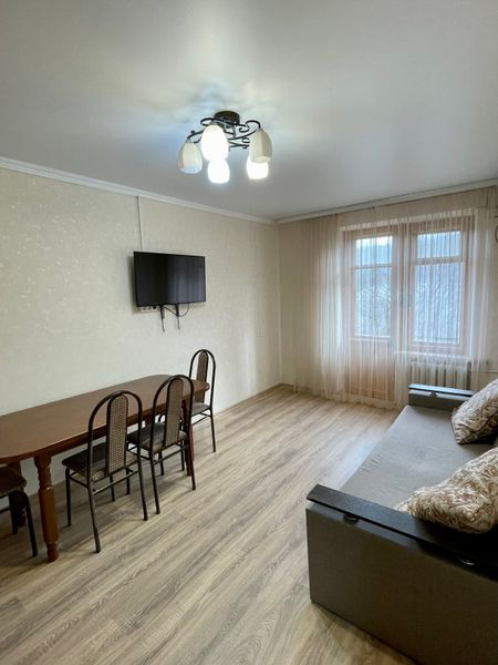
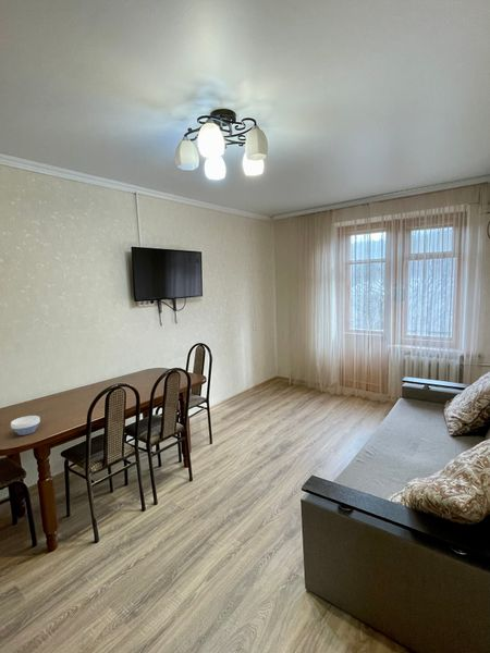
+ bowl [10,415,41,436]
